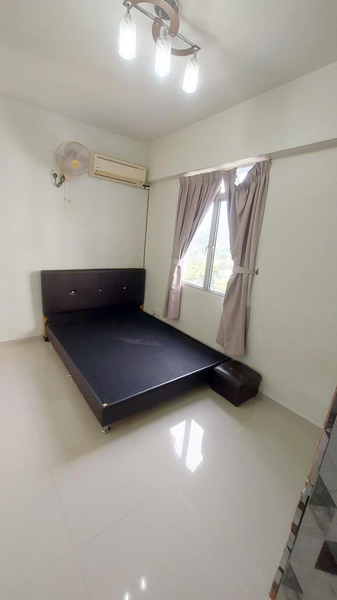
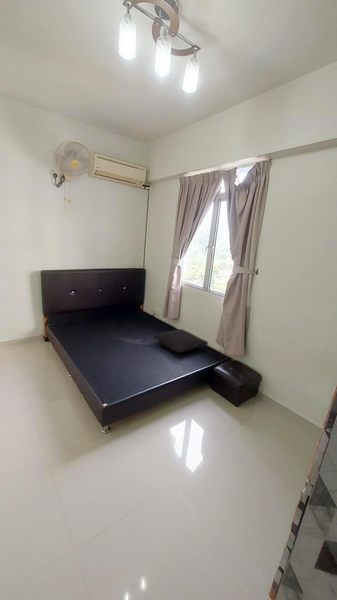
+ pillow [152,328,209,354]
